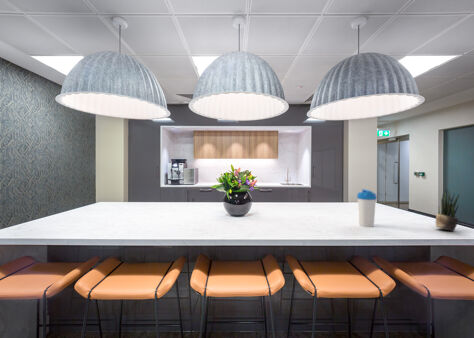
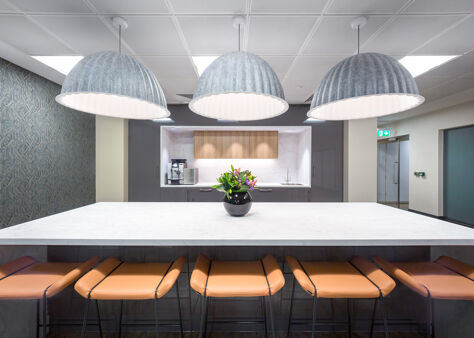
- water bottle [356,188,378,228]
- potted plant [435,188,461,232]
